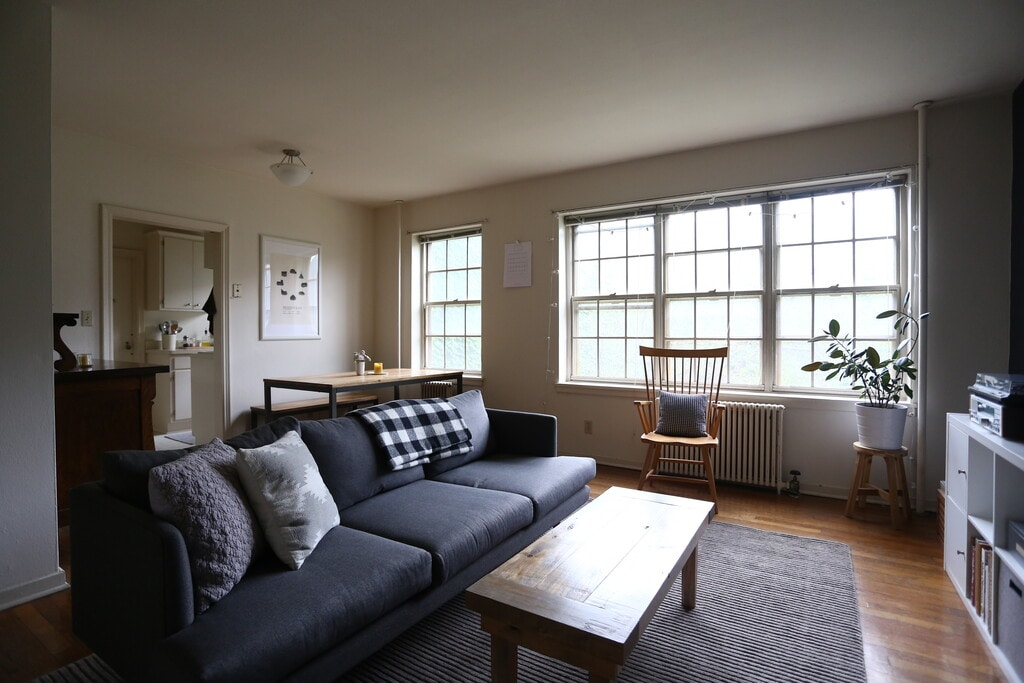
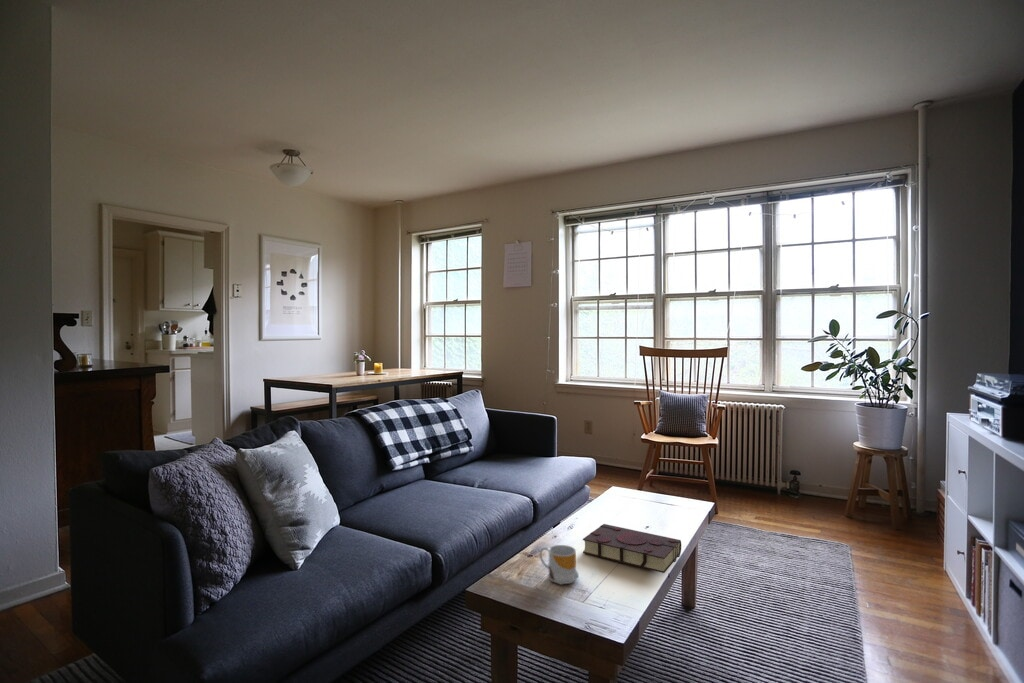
+ book [582,523,682,574]
+ mug [538,544,580,586]
